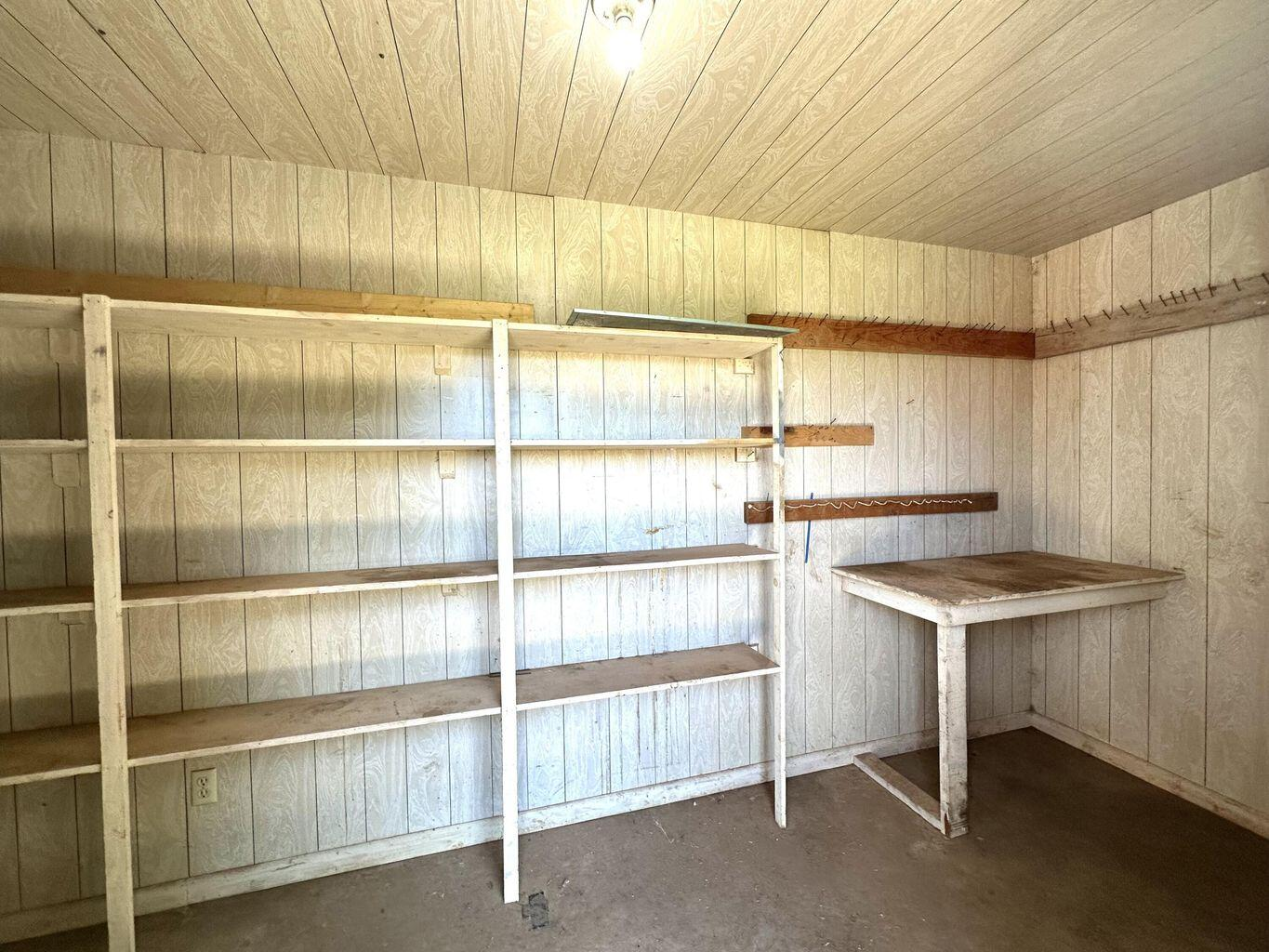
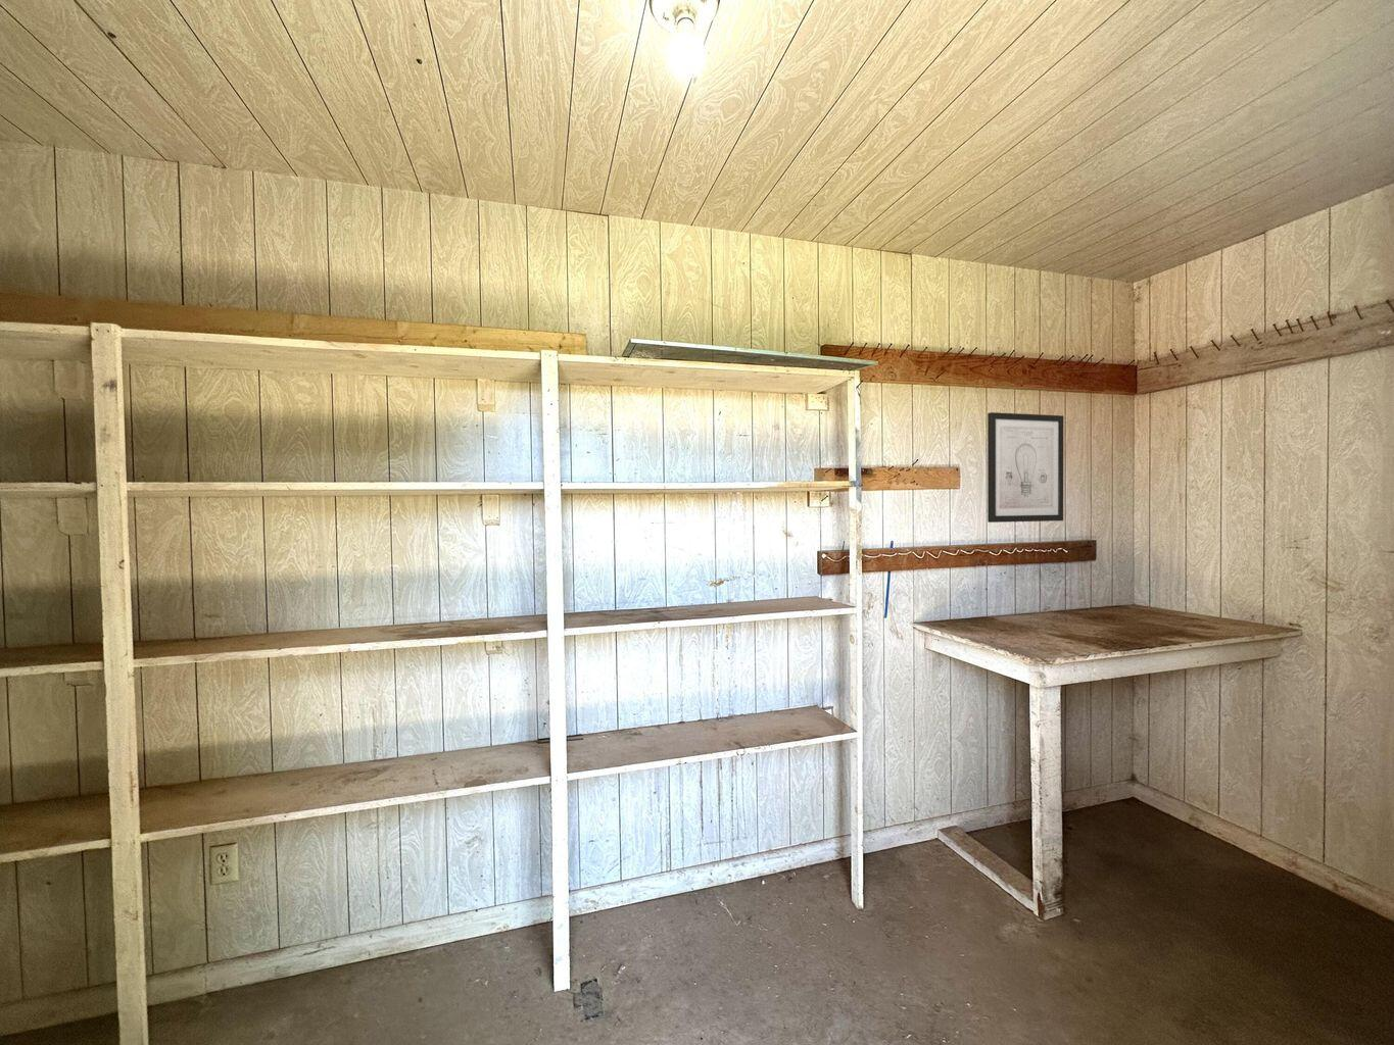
+ wall art [986,412,1064,524]
